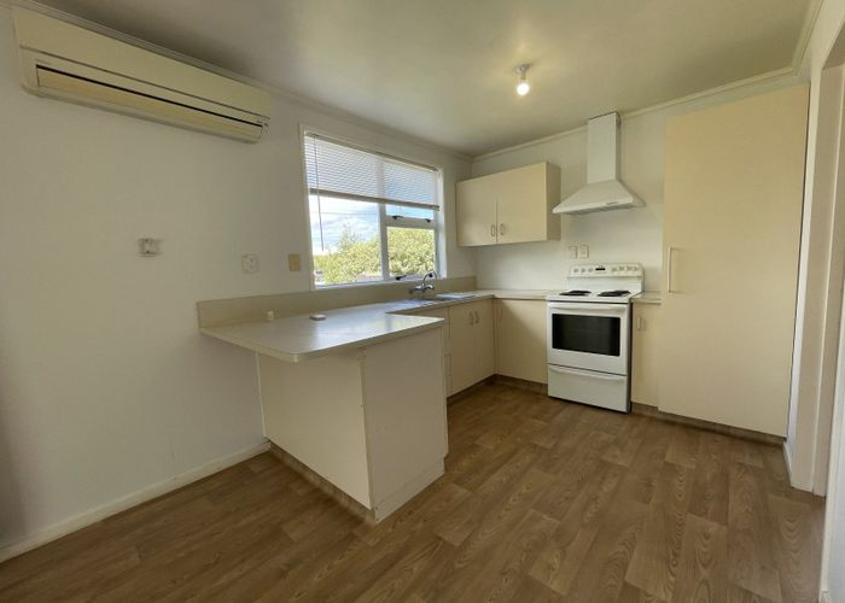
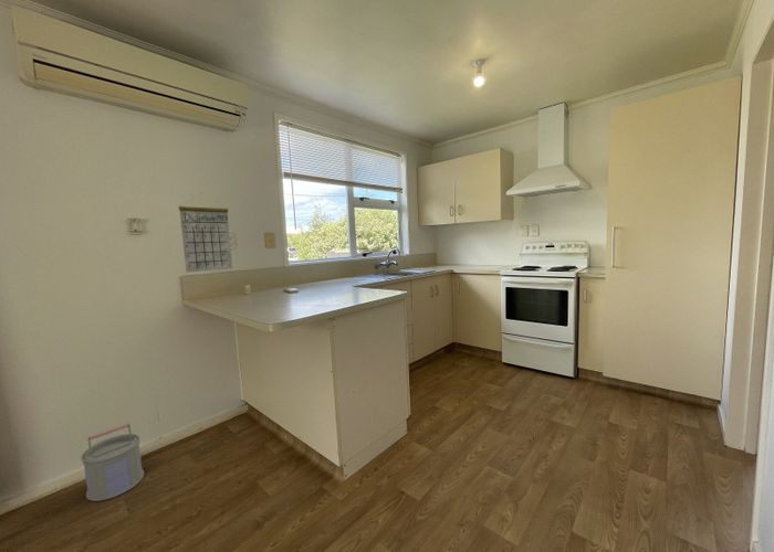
+ bucket [80,422,145,502]
+ calendar [178,192,233,273]
